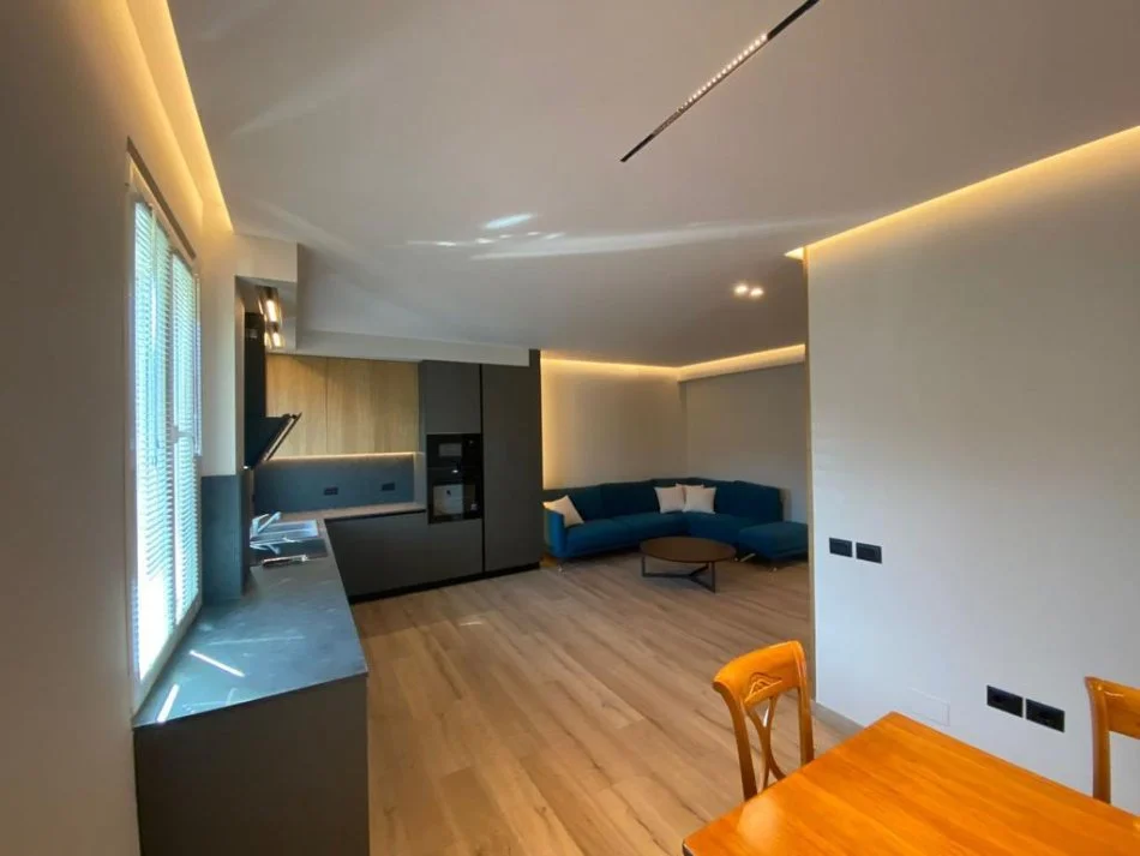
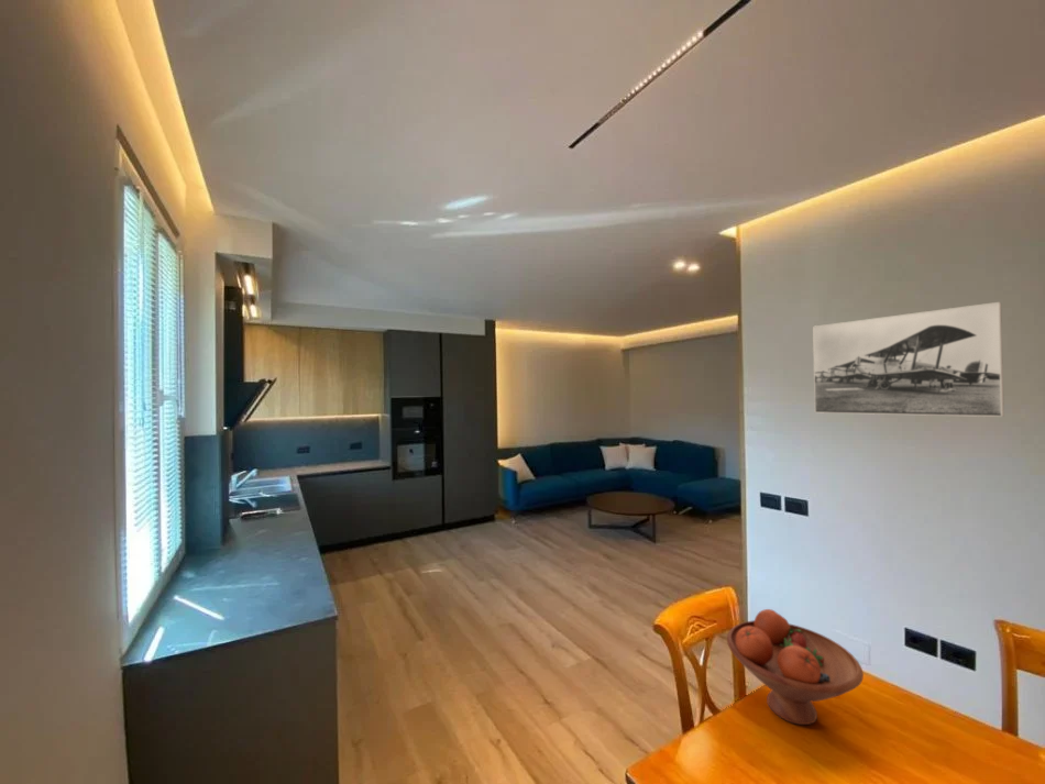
+ fruit bowl [726,608,865,726]
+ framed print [812,301,1005,418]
